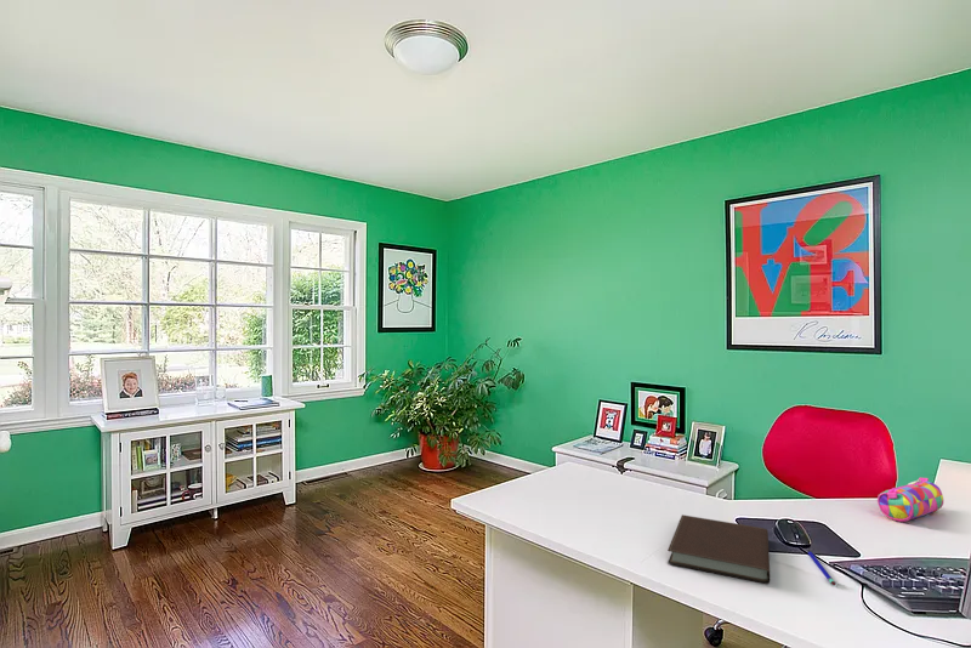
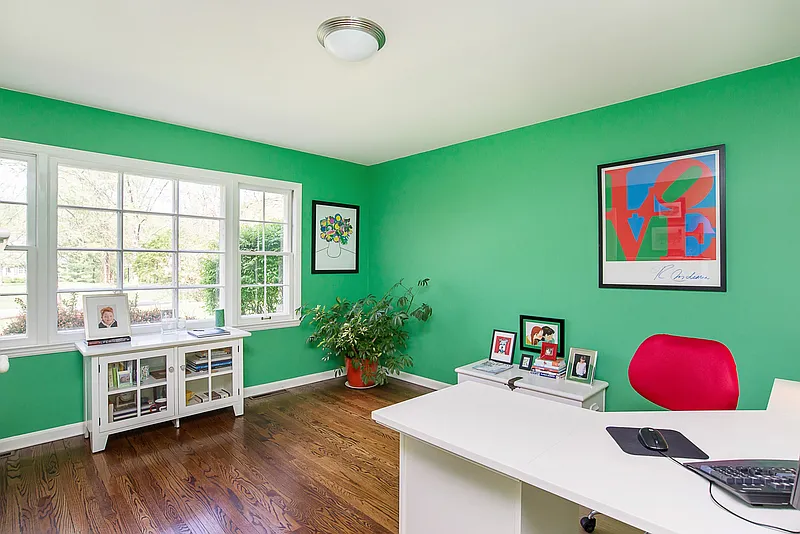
- pen [807,551,836,586]
- pencil case [876,477,944,523]
- notebook [666,513,771,585]
